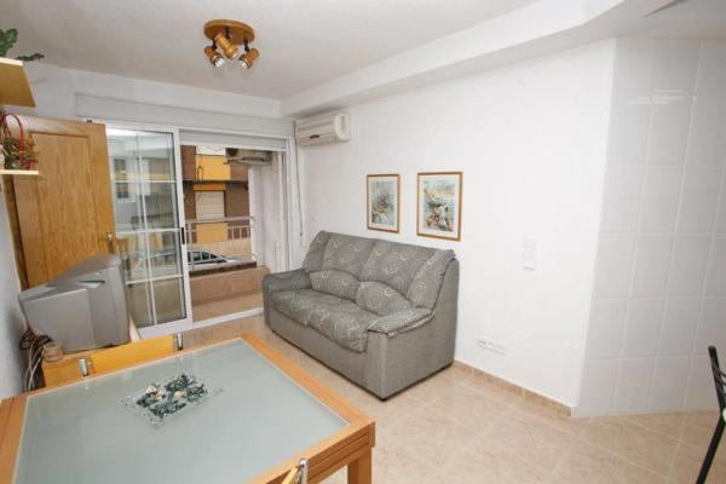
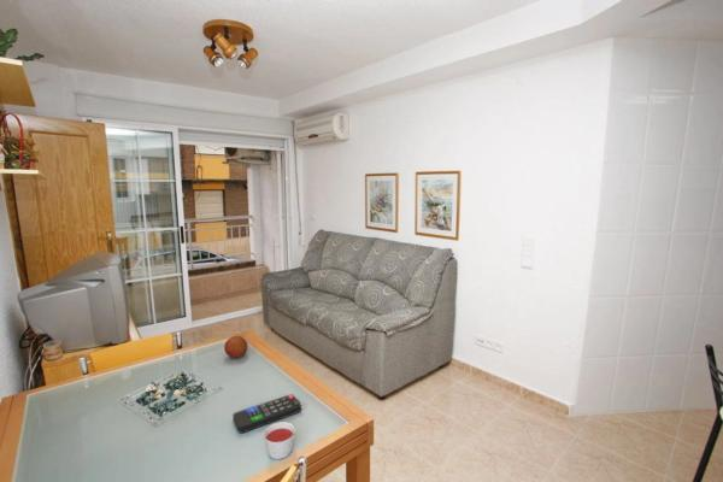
+ candle [263,421,296,460]
+ fruit [223,335,249,359]
+ remote control [231,393,302,435]
